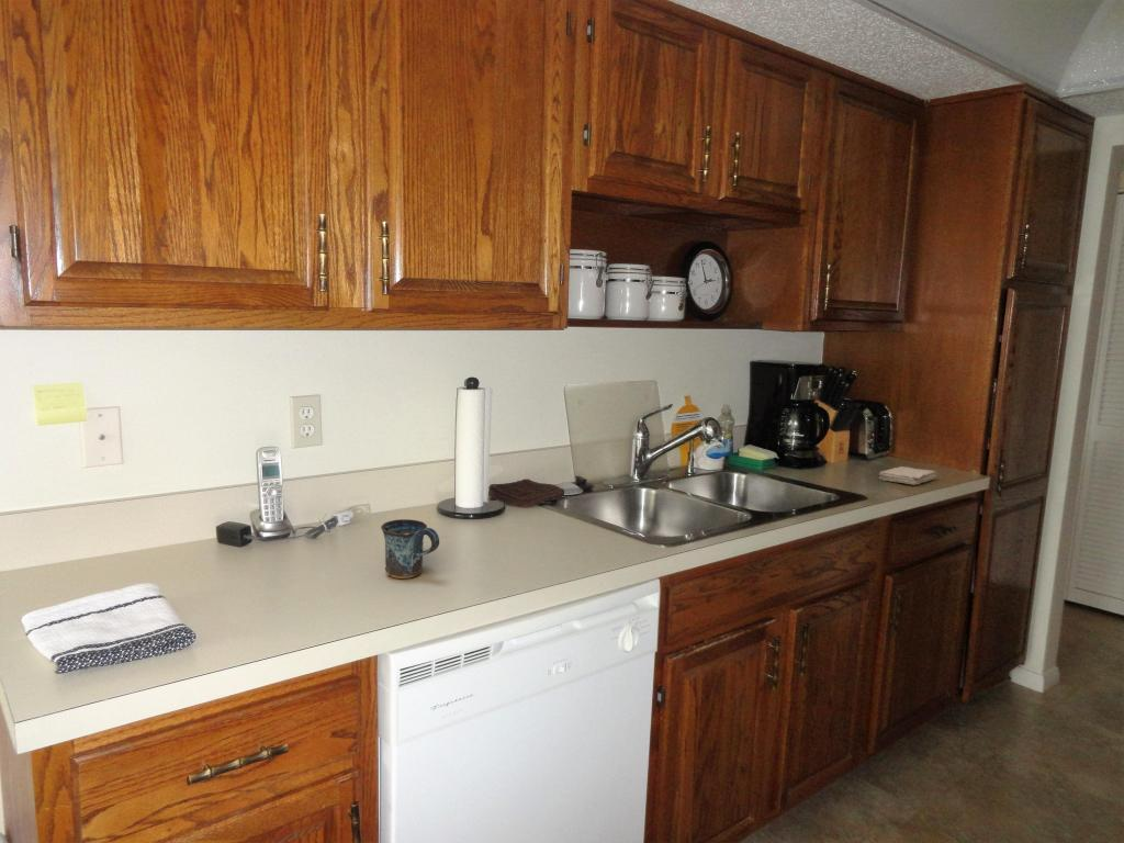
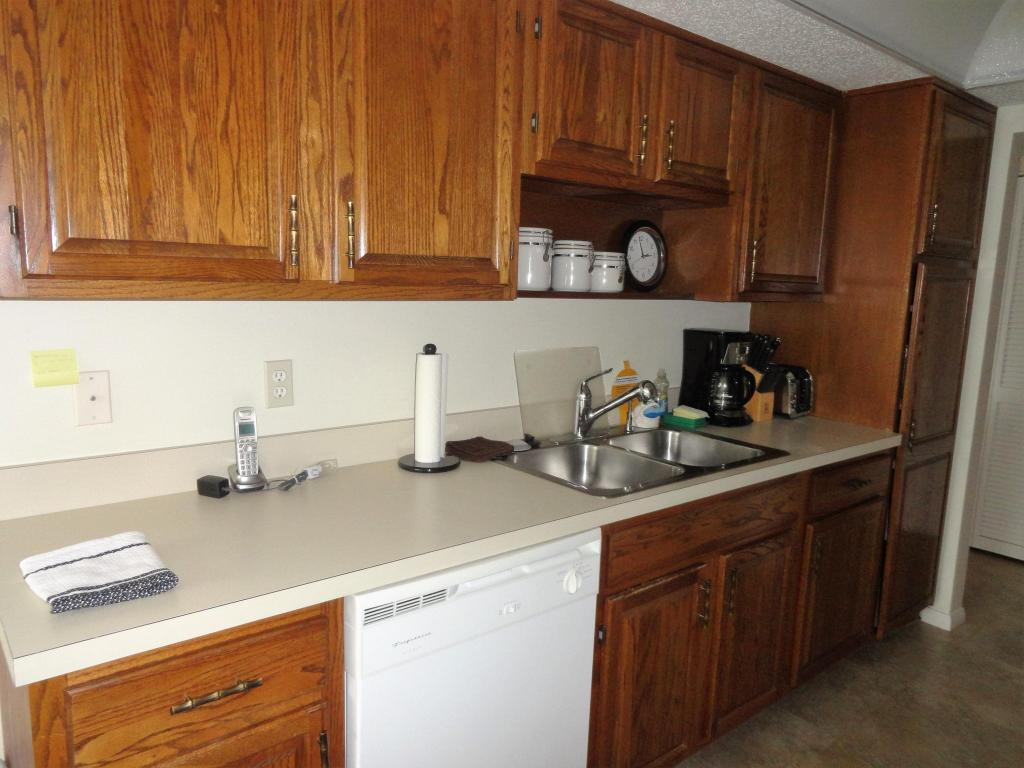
- washcloth [878,465,937,486]
- mug [380,518,440,580]
